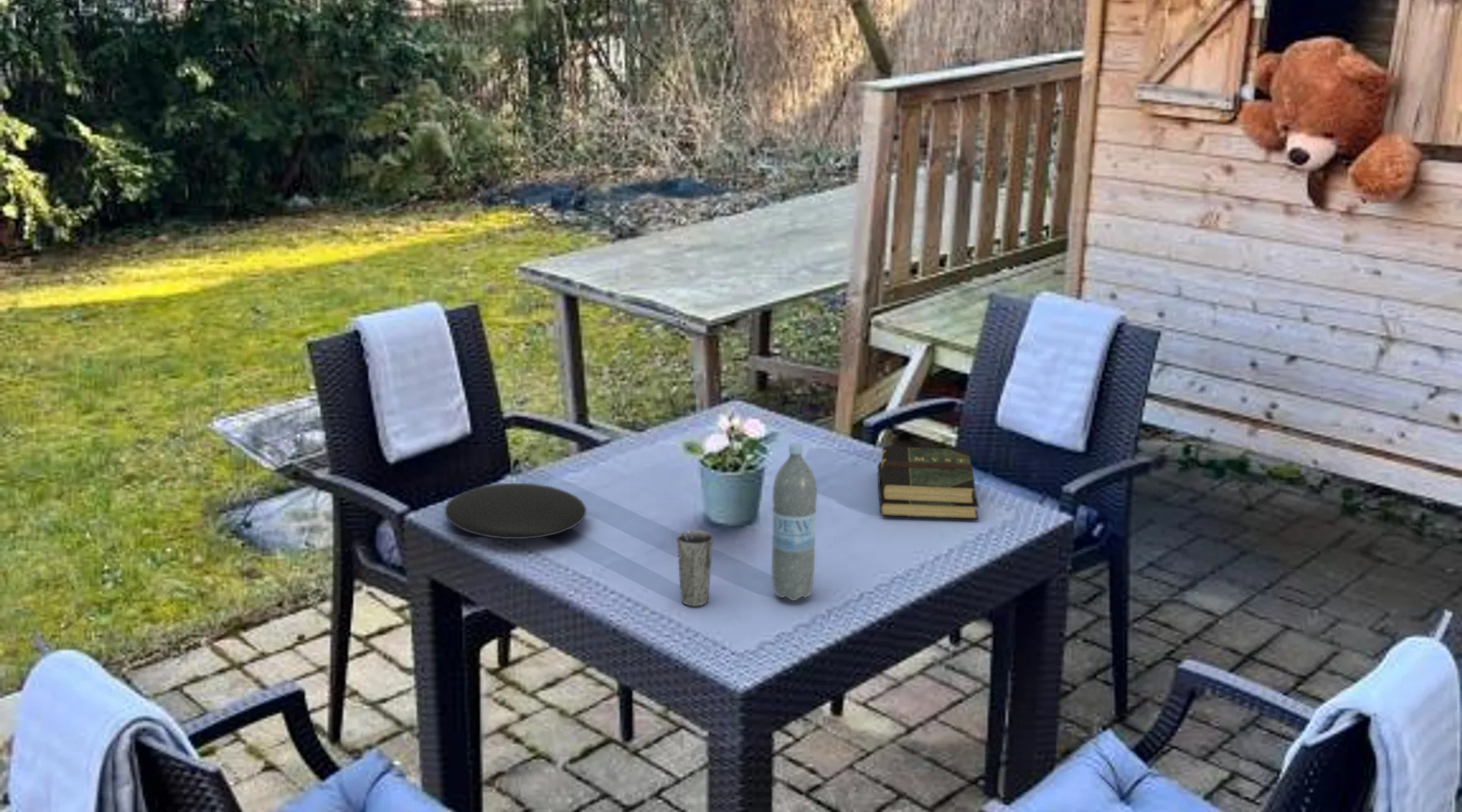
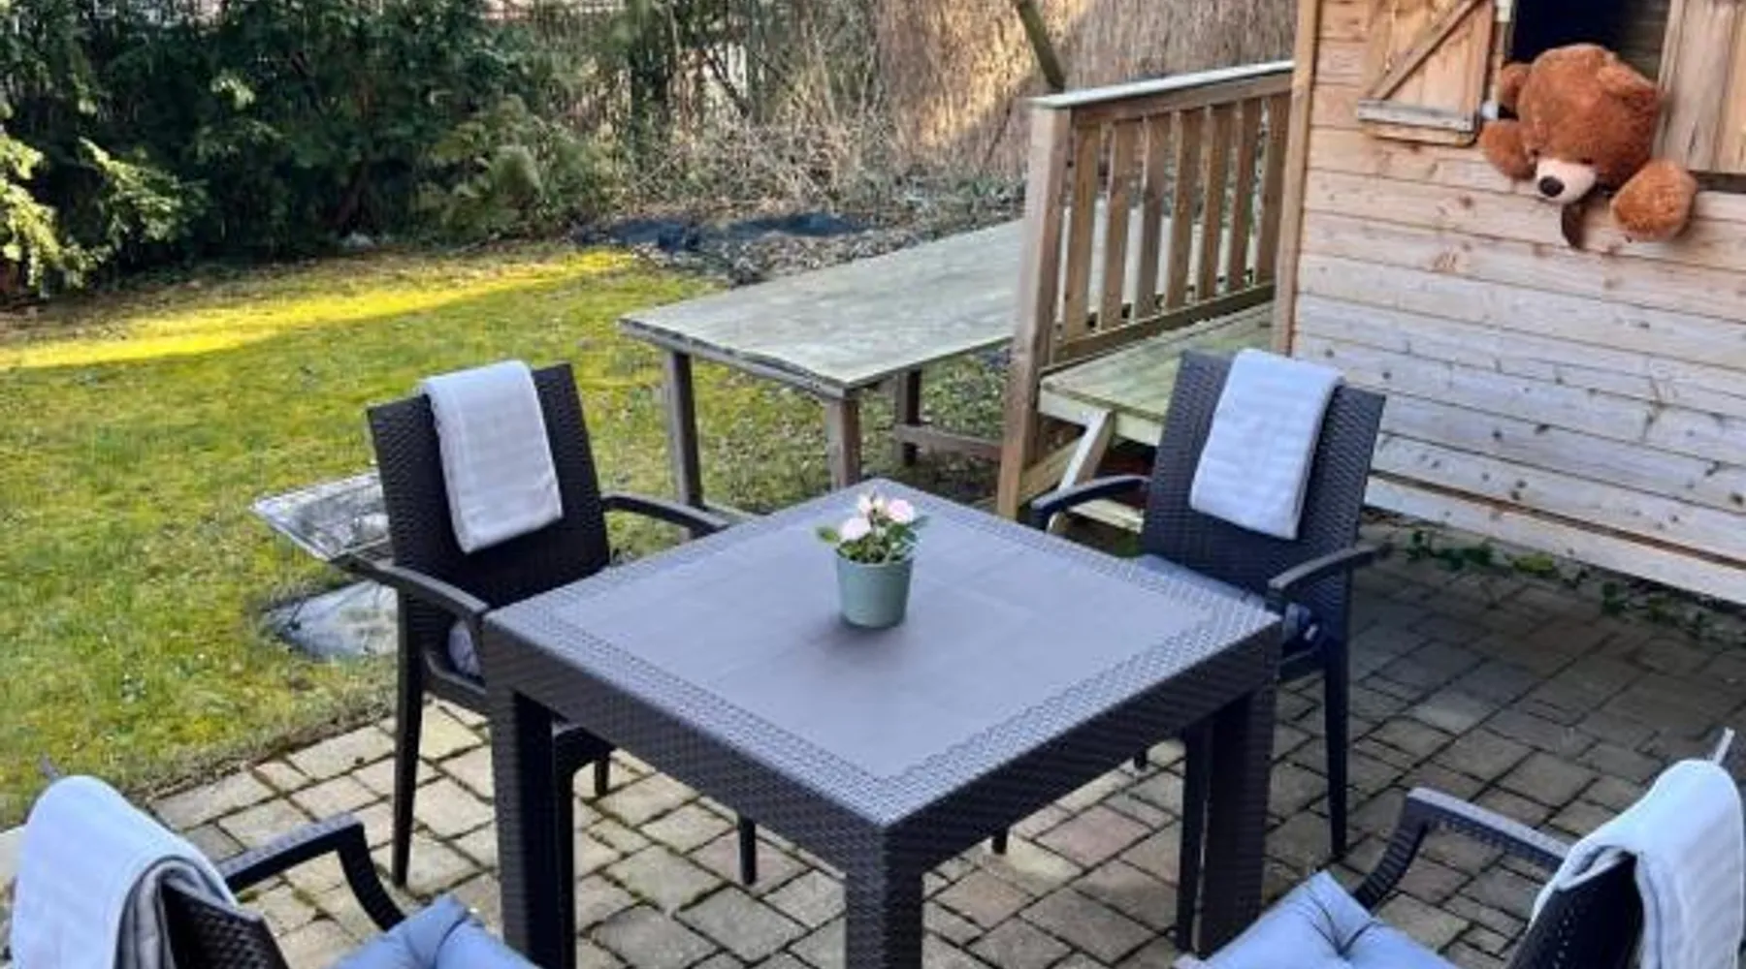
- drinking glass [676,529,714,607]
- plate [444,482,587,540]
- book [877,446,980,520]
- water bottle [771,442,818,602]
